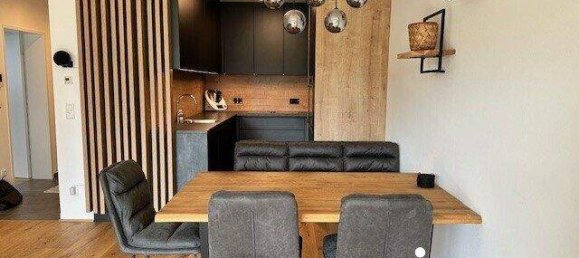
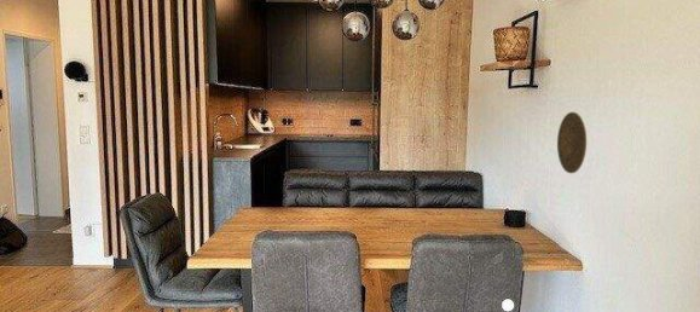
+ decorative plate [556,111,588,174]
